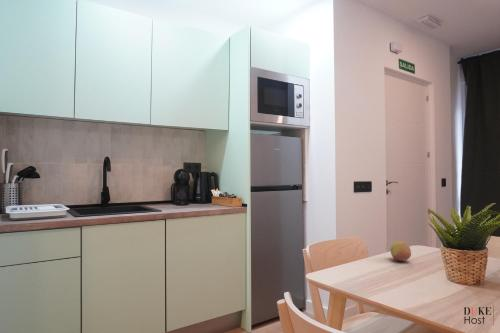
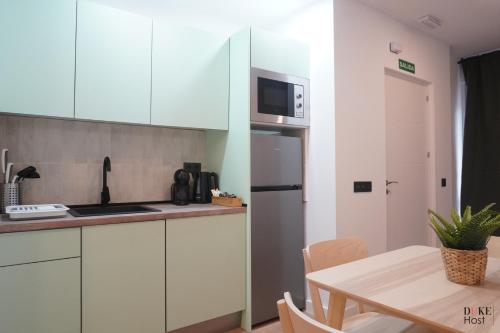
- fruit [389,240,412,262]
